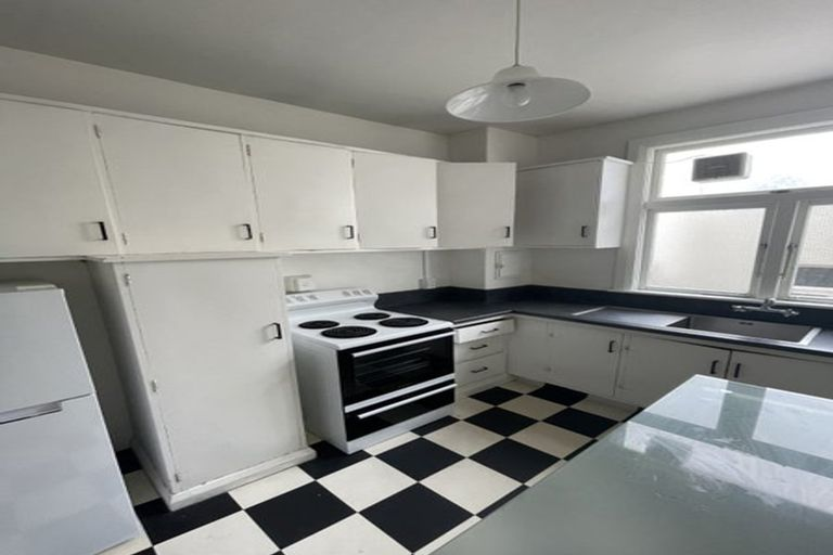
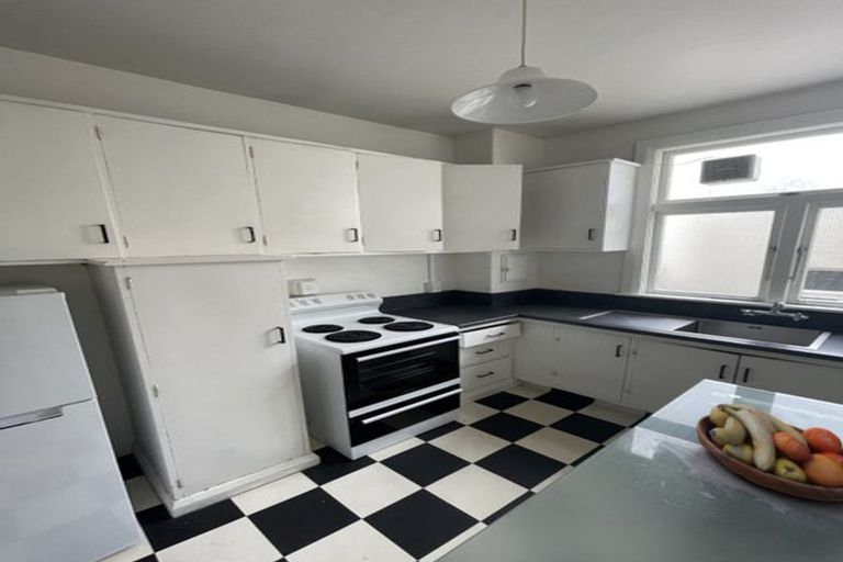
+ fruit bowl [695,403,843,503]
